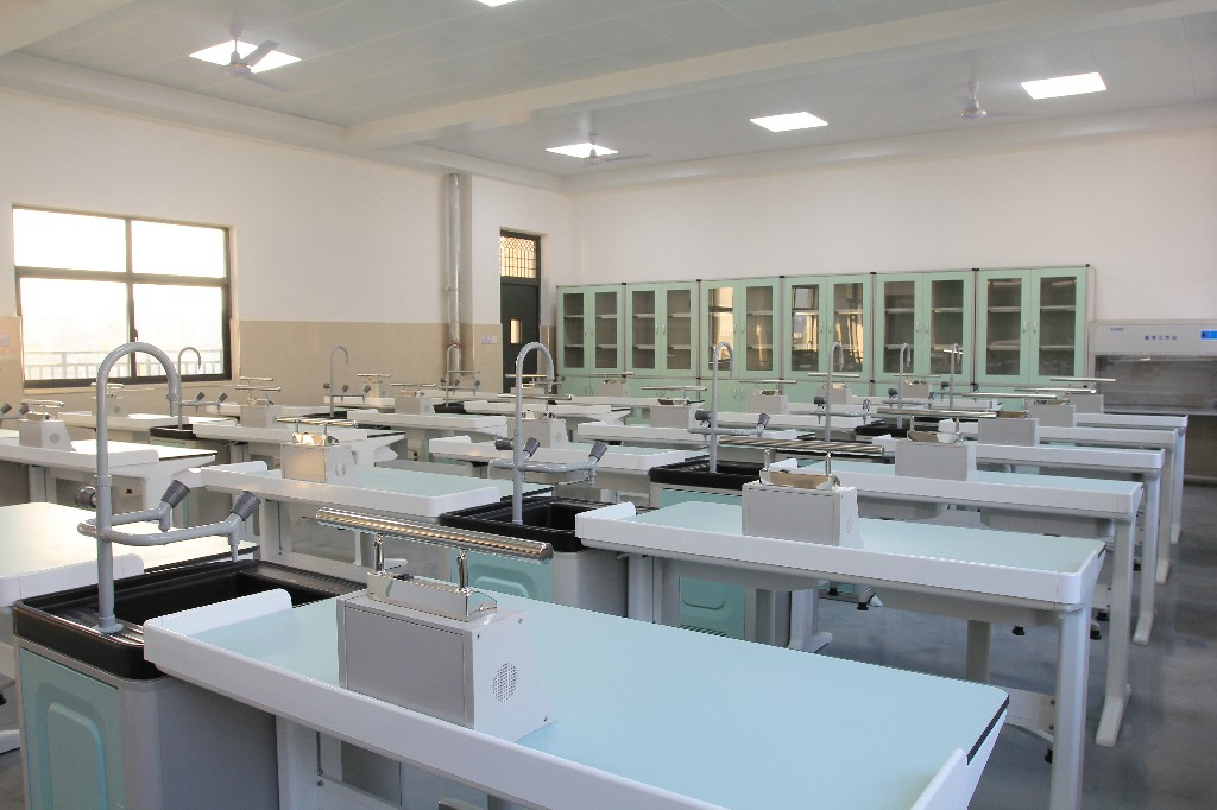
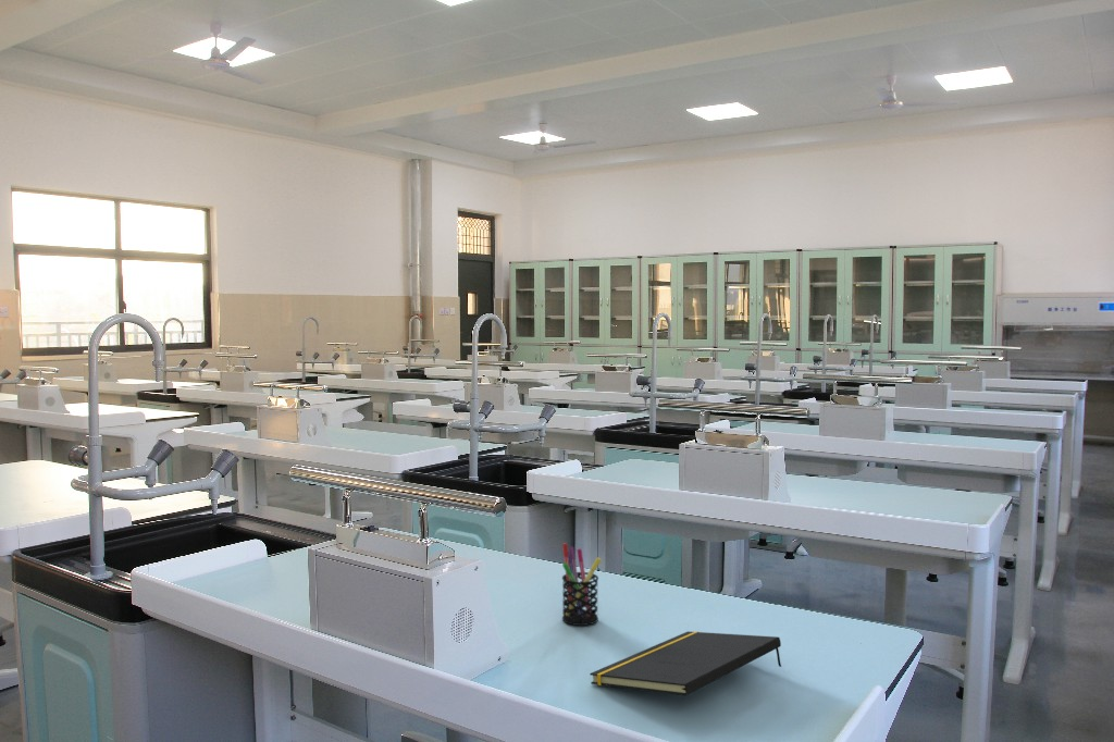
+ notepad [589,630,782,696]
+ pen holder [561,542,603,627]
